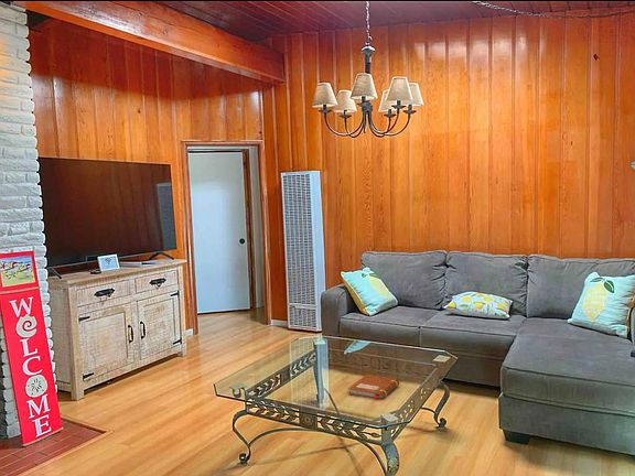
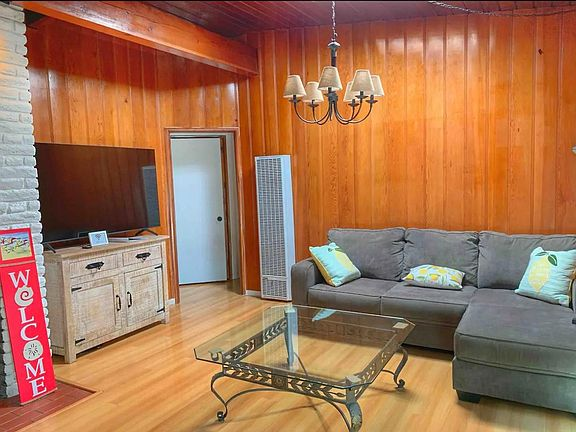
- notebook [347,374,400,401]
